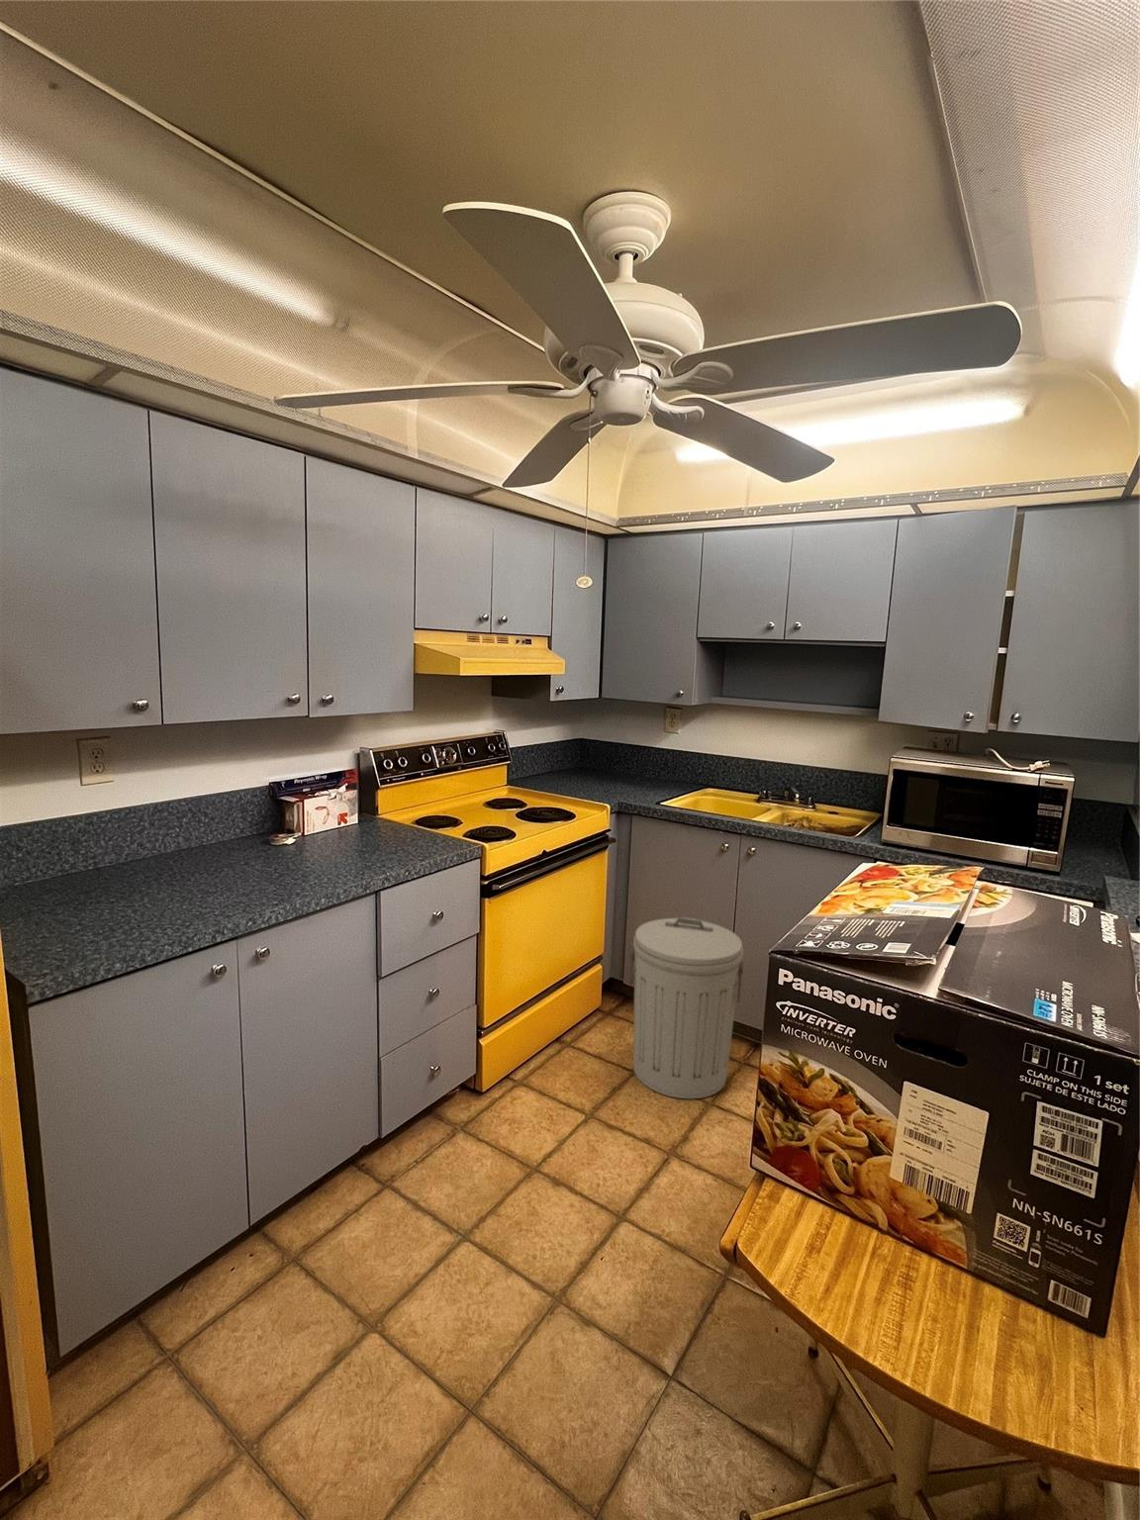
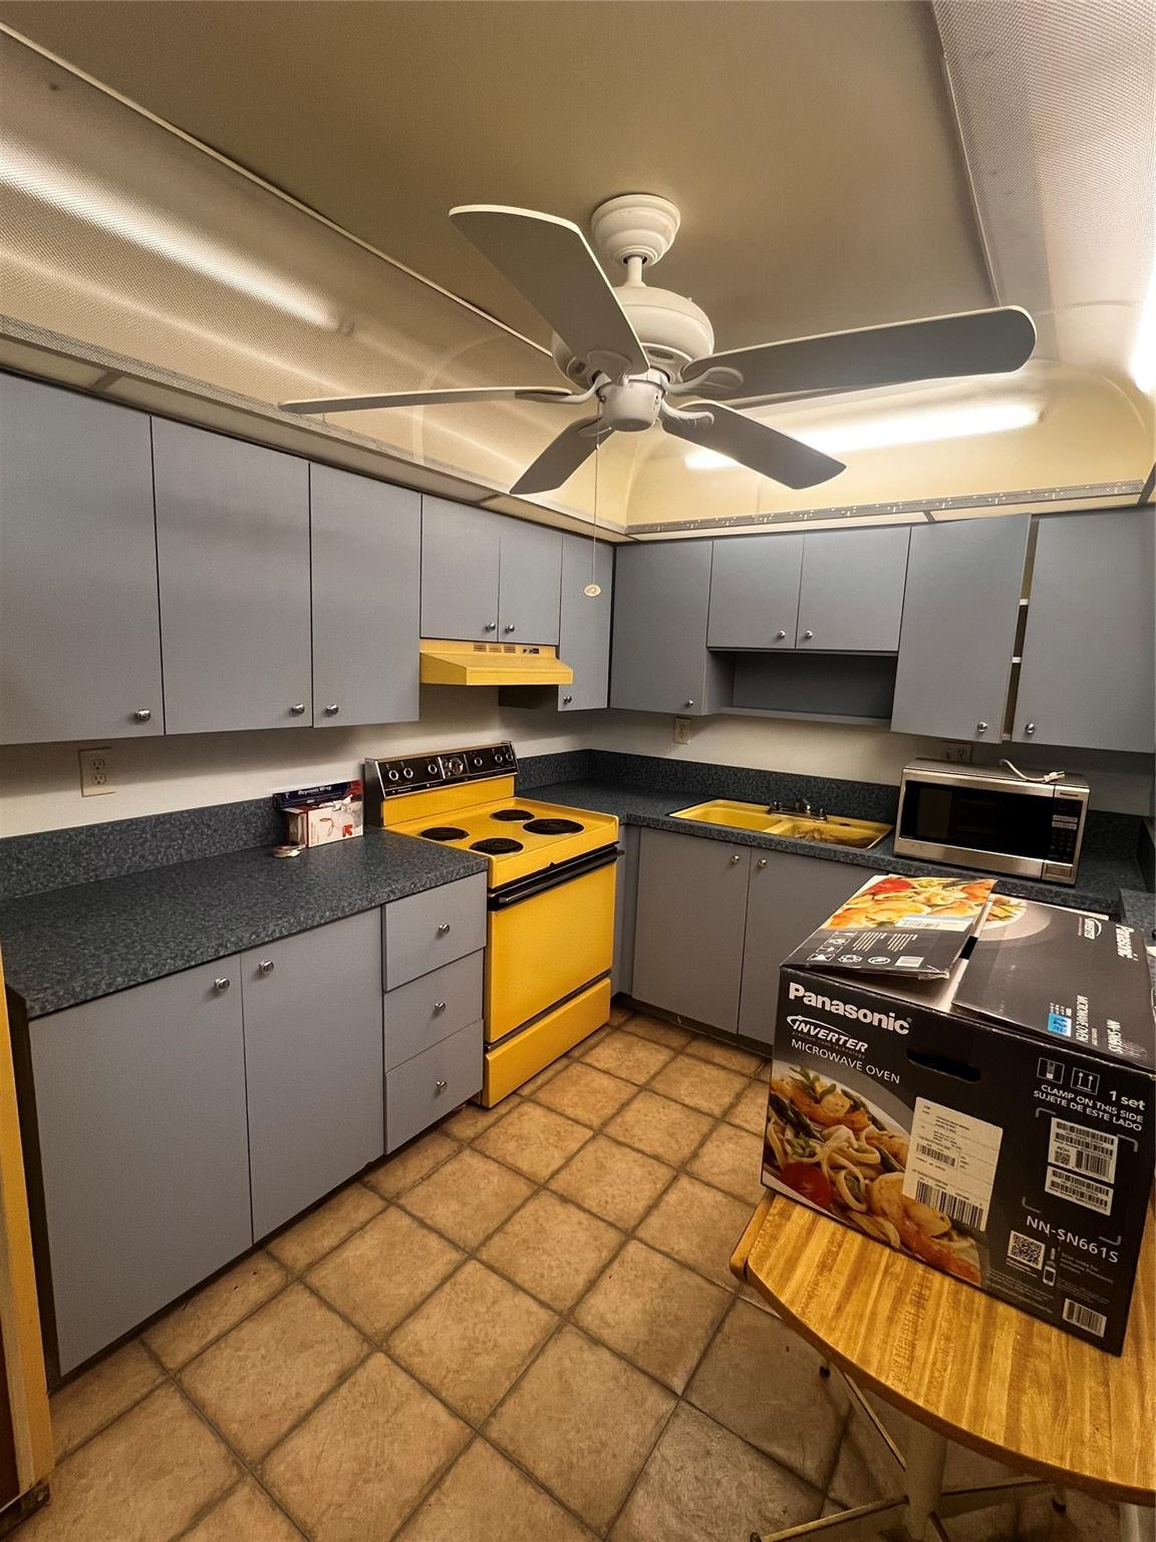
- trash can [629,917,744,1100]
